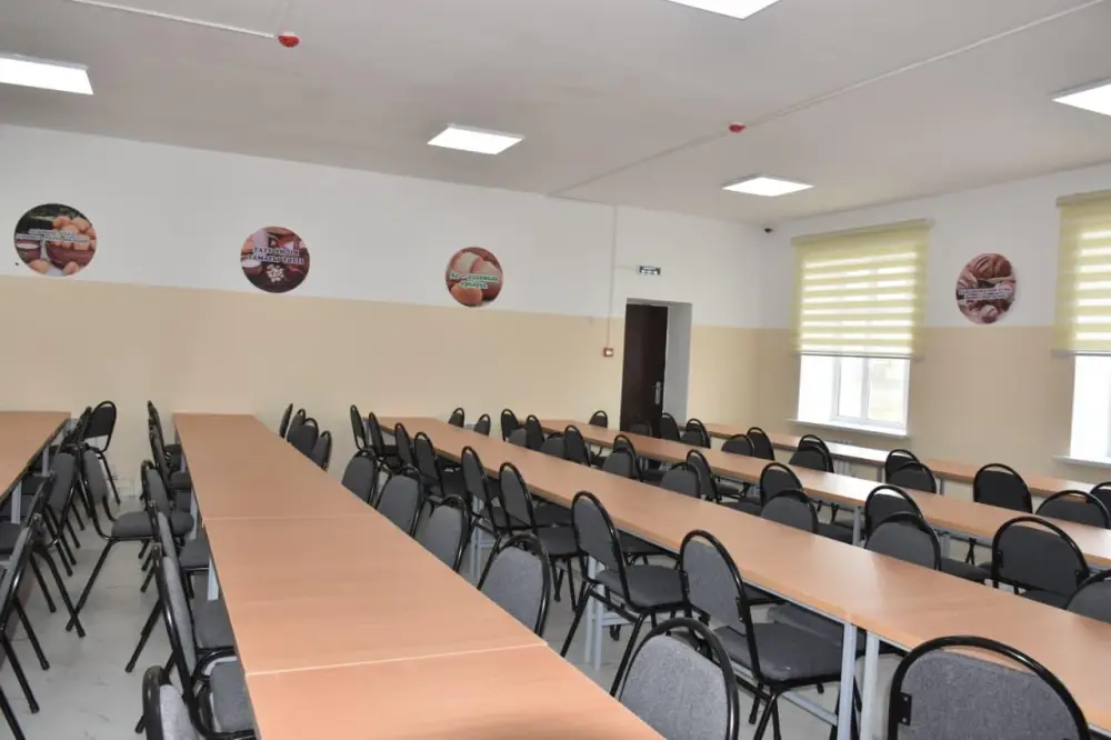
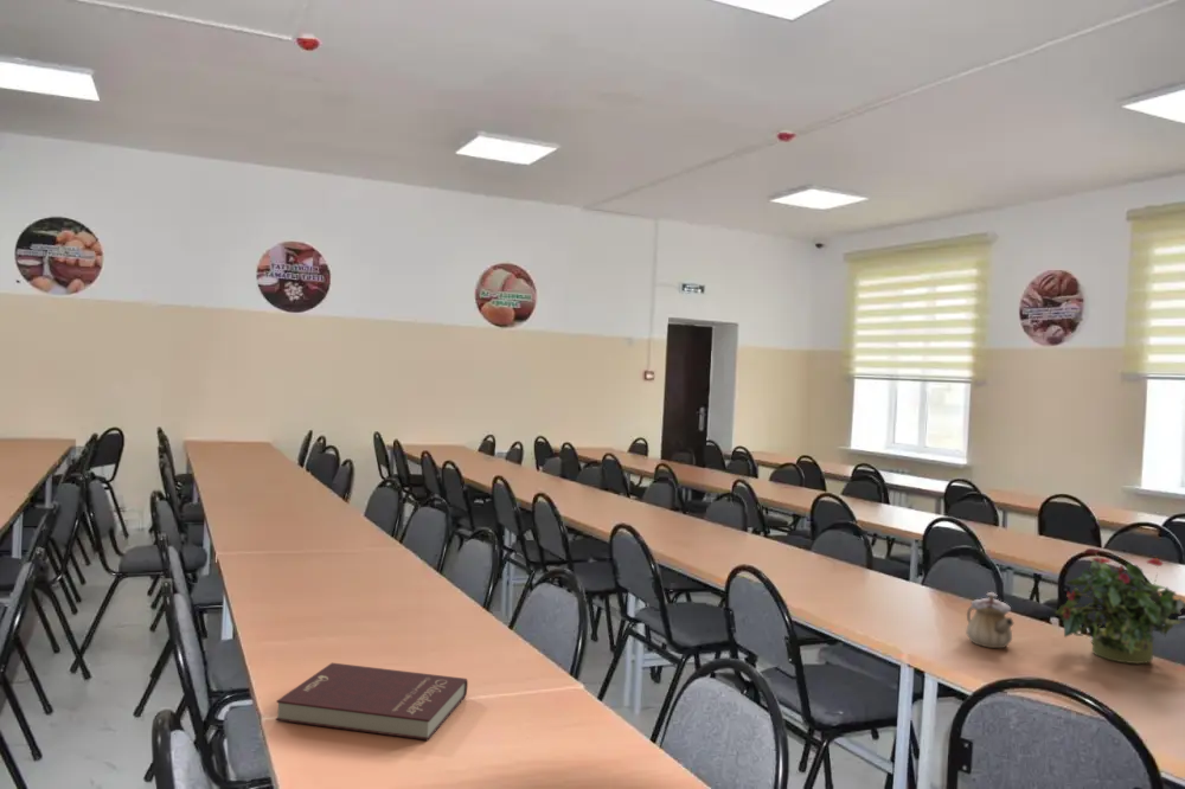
+ potted plant [1055,547,1185,665]
+ teapot [965,591,1016,649]
+ book [275,662,469,742]
